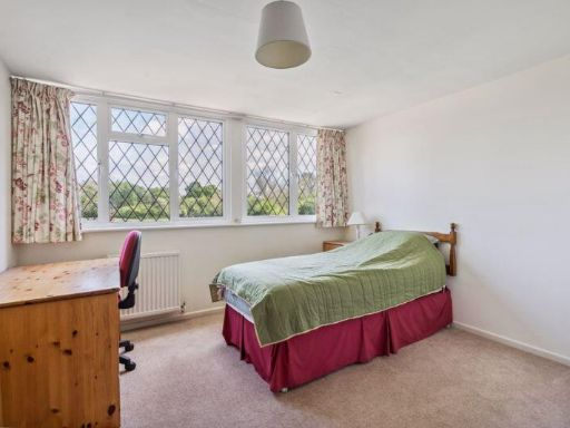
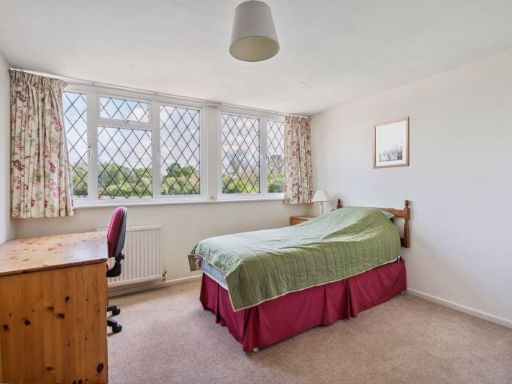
+ wall art [372,116,410,170]
